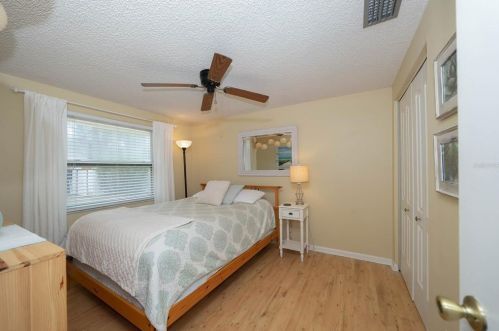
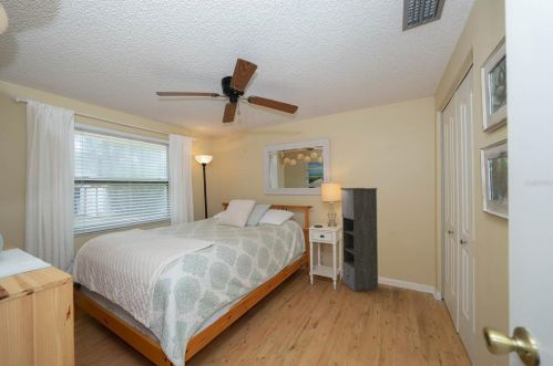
+ storage cabinet [339,187,379,293]
